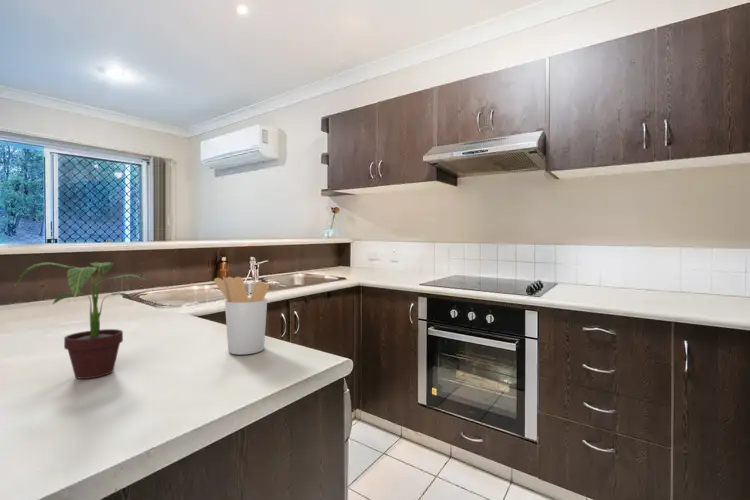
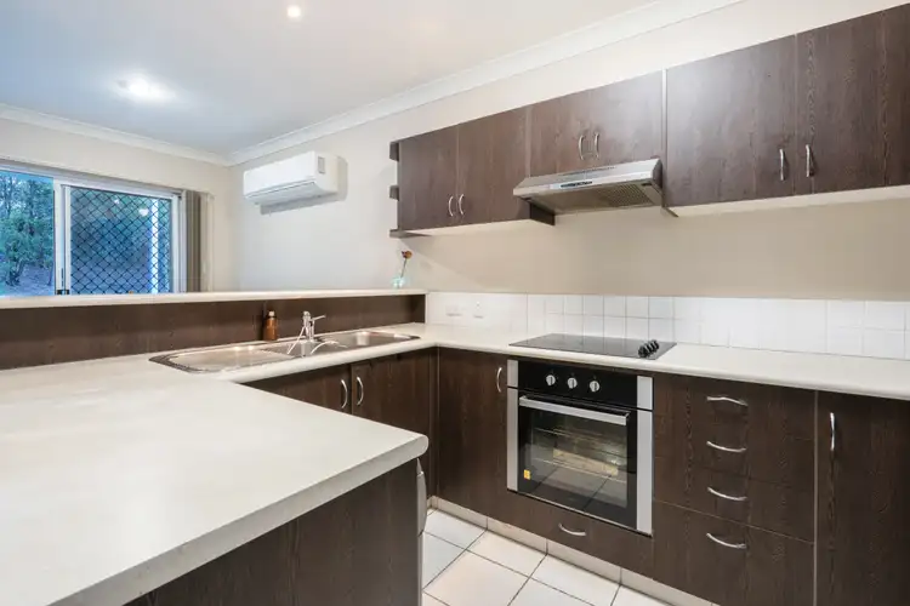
- utensil holder [213,276,270,356]
- potted plant [14,261,156,380]
